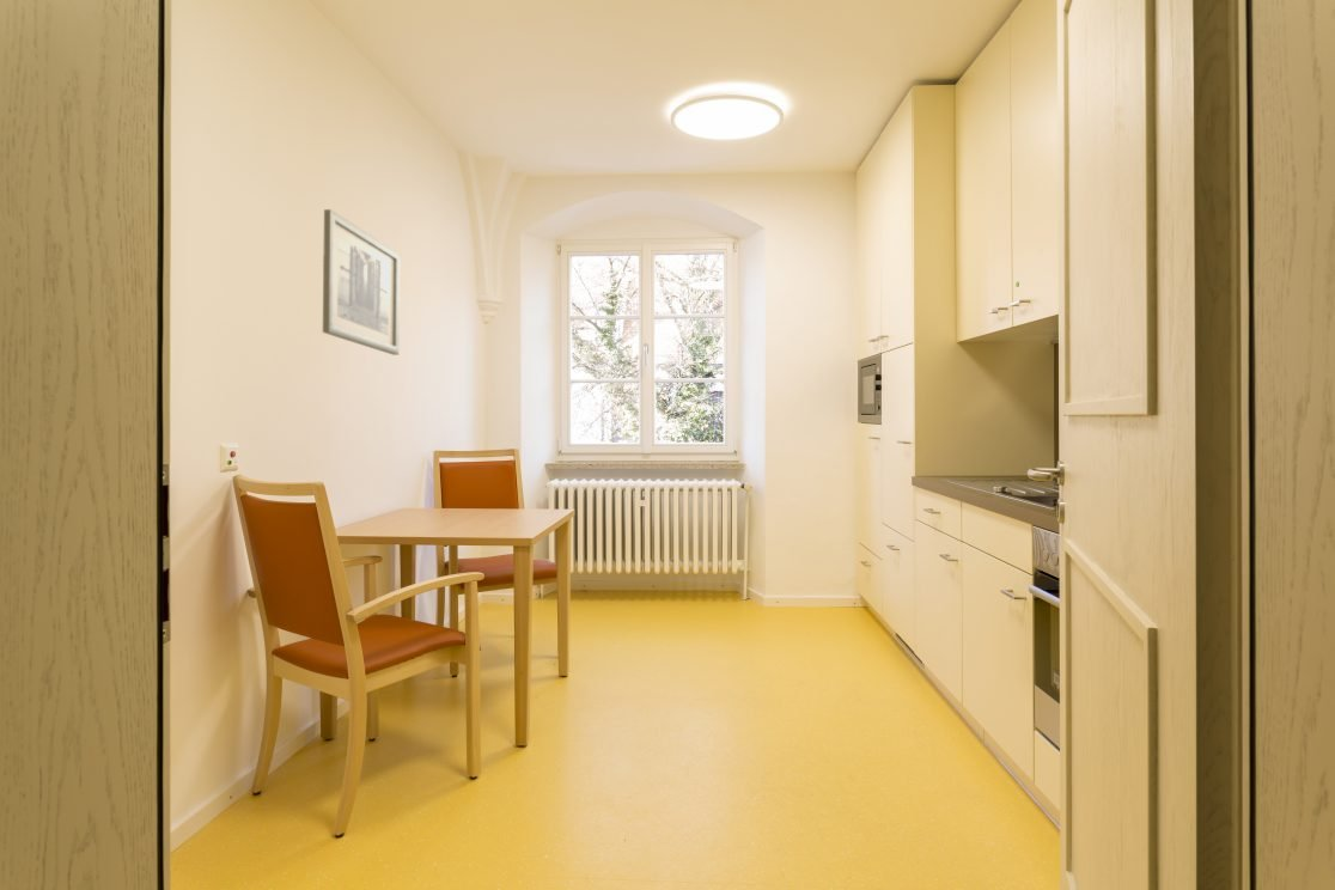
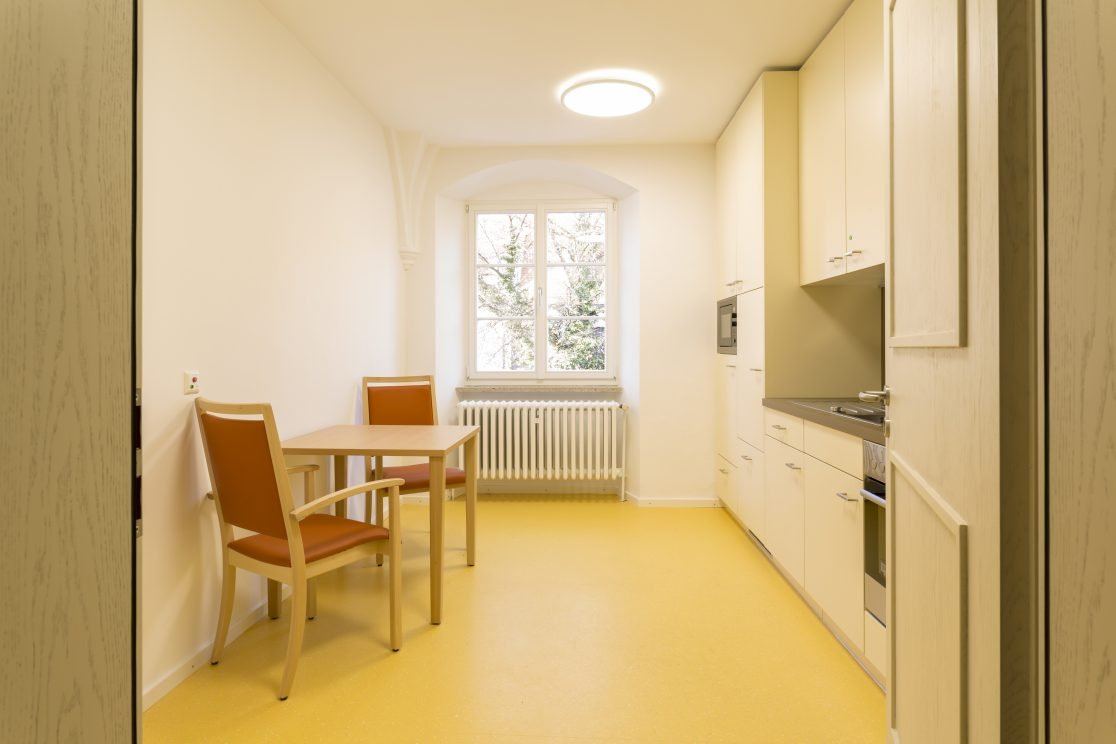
- wall art [322,208,401,356]
